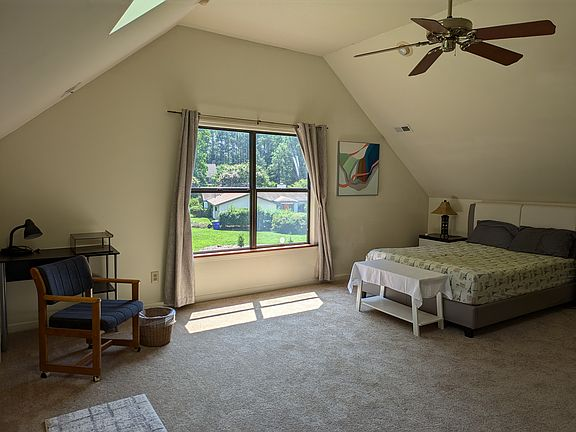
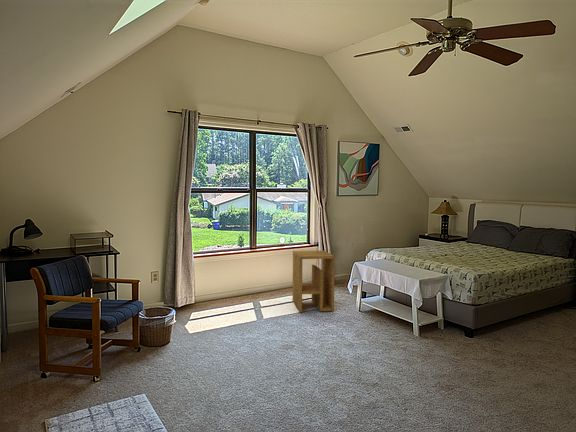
+ side table [292,250,336,313]
